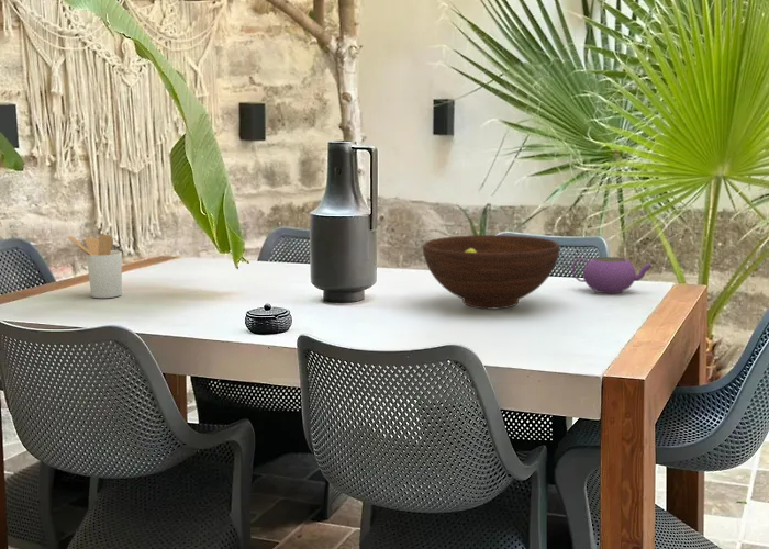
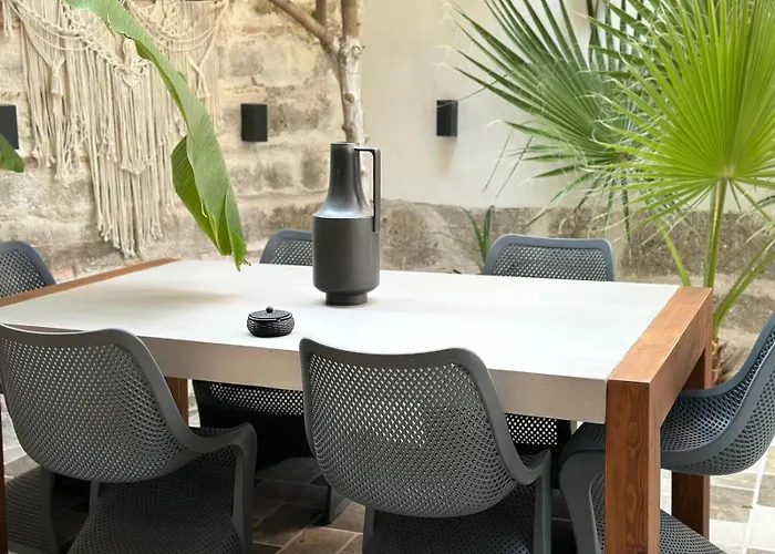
- teapot [571,256,654,294]
- fruit bowl [422,234,561,311]
- utensil holder [67,233,123,299]
